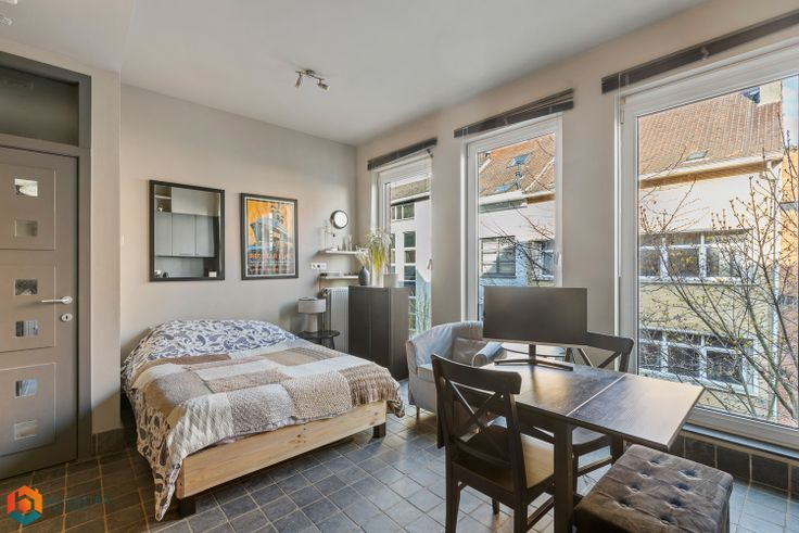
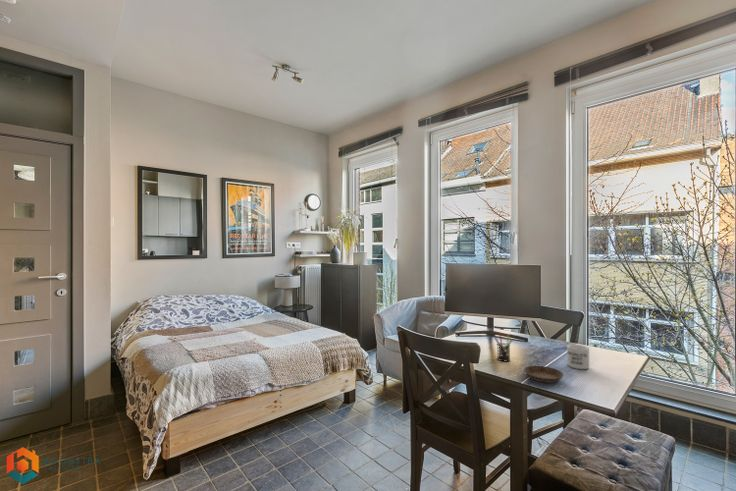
+ pen holder [493,334,514,362]
+ mug [566,343,590,370]
+ saucer [523,365,565,384]
